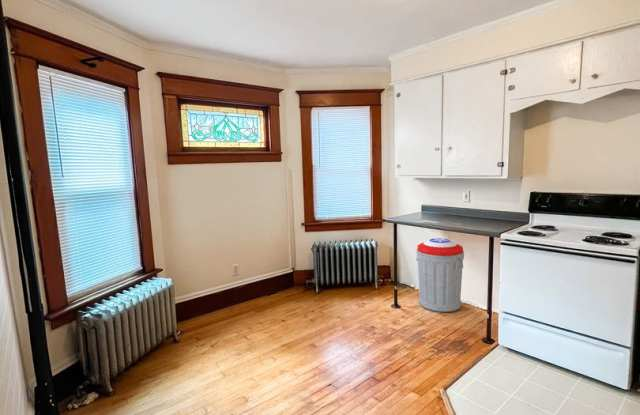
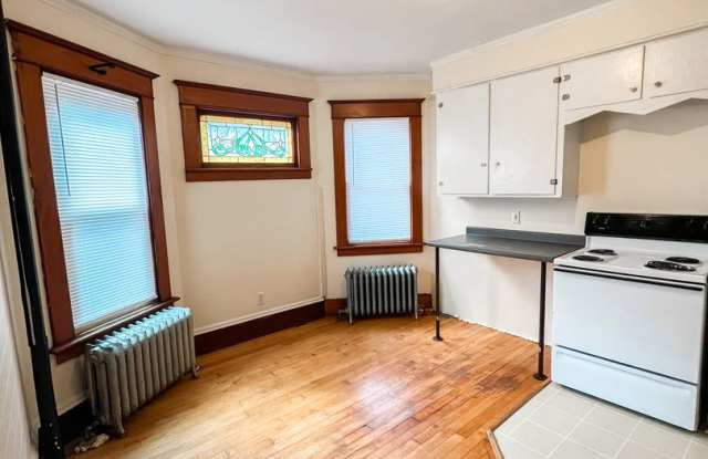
- trash can [415,237,465,313]
